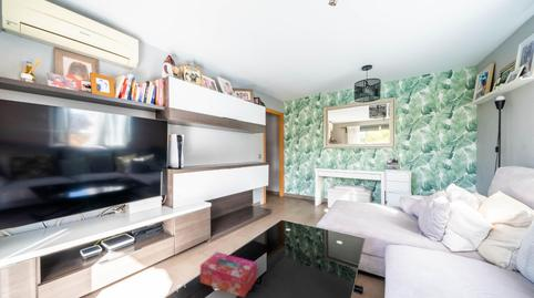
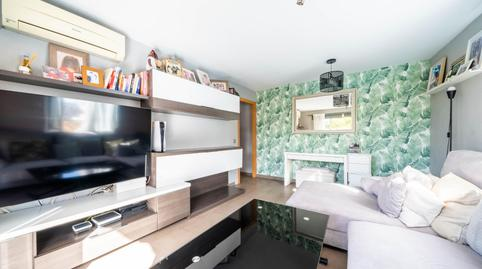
- tissue box [199,251,258,298]
